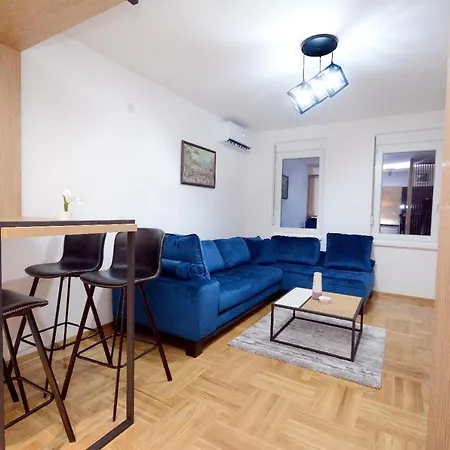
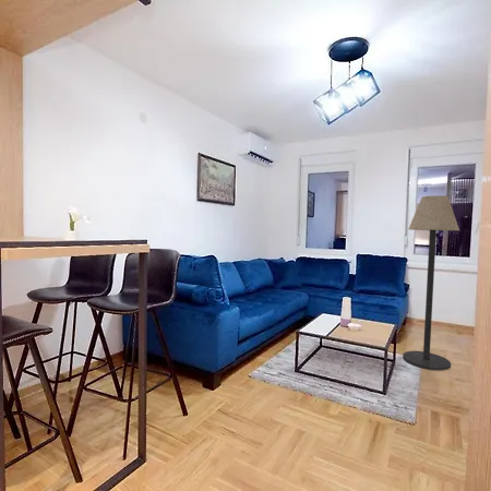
+ floor lamp [402,194,460,371]
